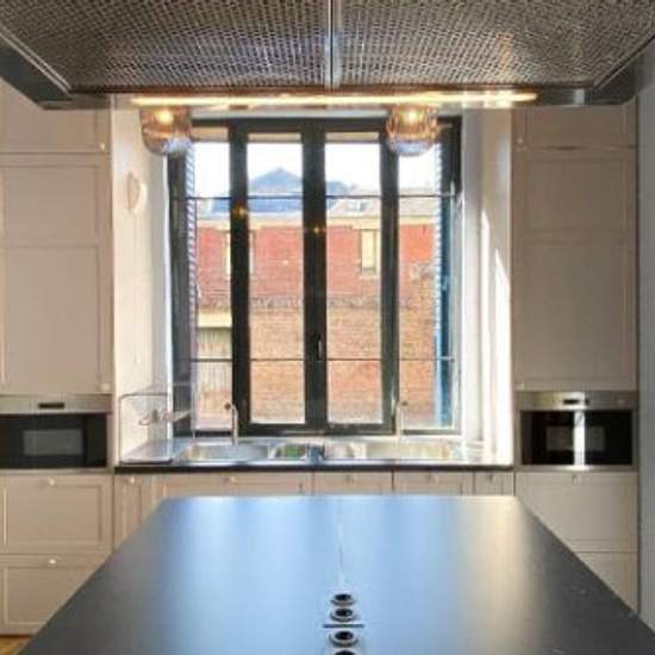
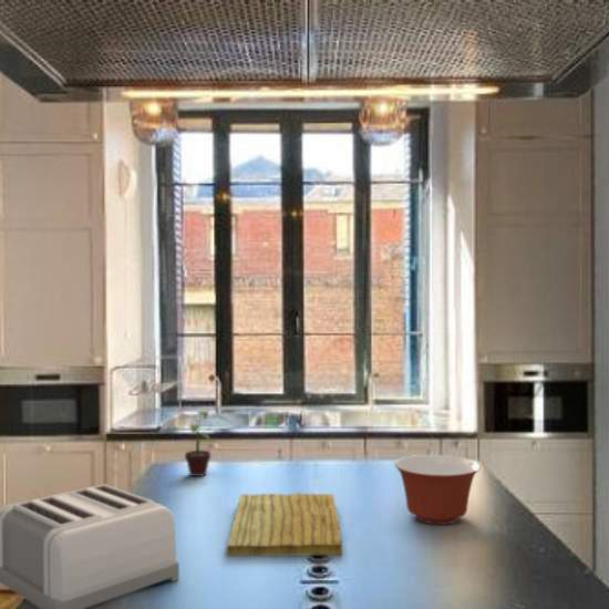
+ toaster [0,483,180,609]
+ cutting board [226,492,343,557]
+ potted plant [167,410,235,477]
+ mixing bowl [393,454,482,526]
